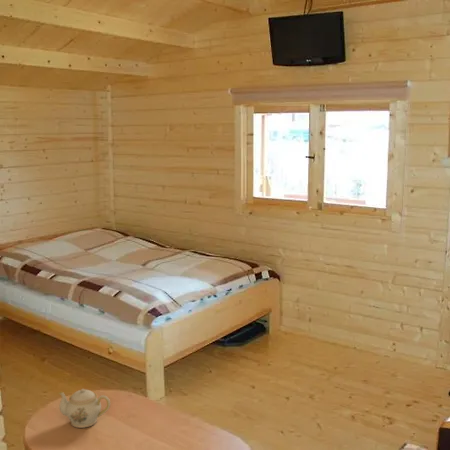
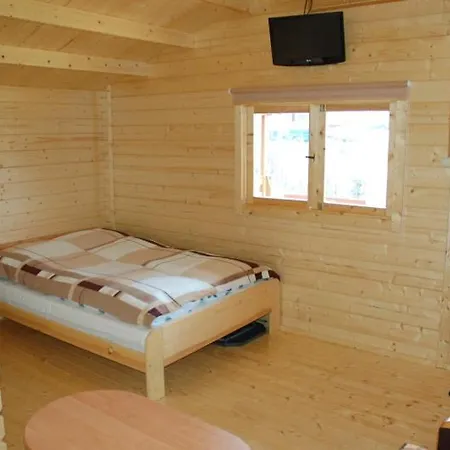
- teapot [58,388,111,429]
